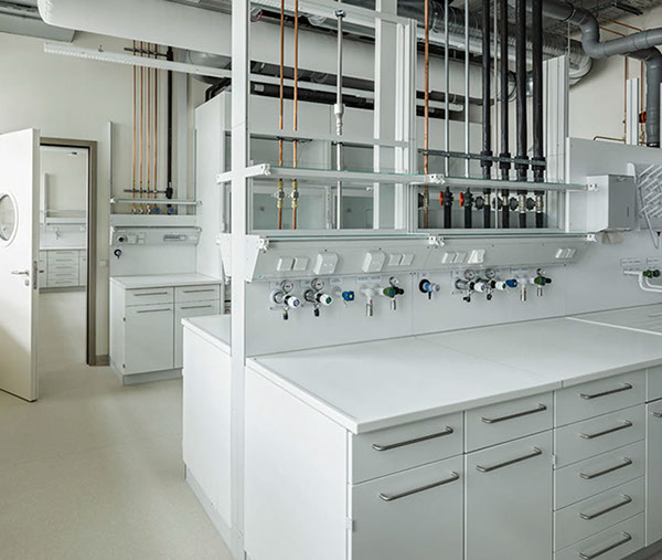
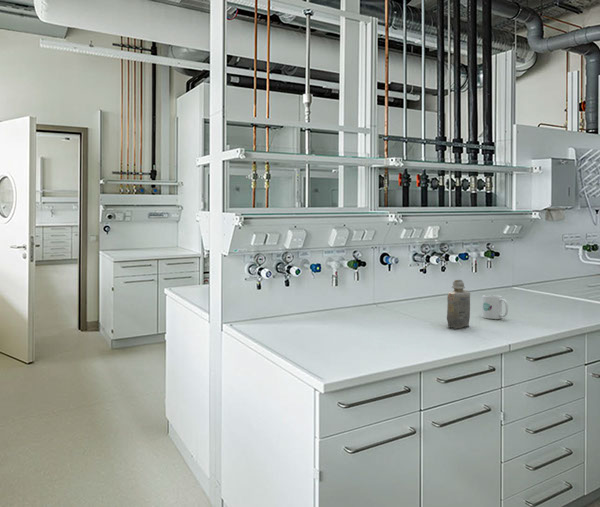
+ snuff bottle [446,279,471,329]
+ mug [481,294,509,320]
